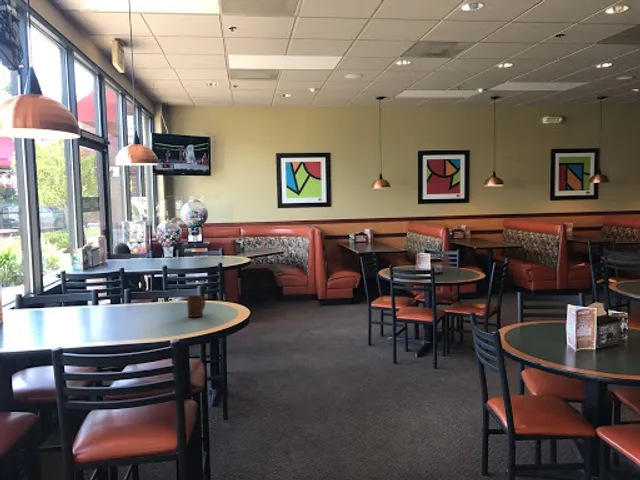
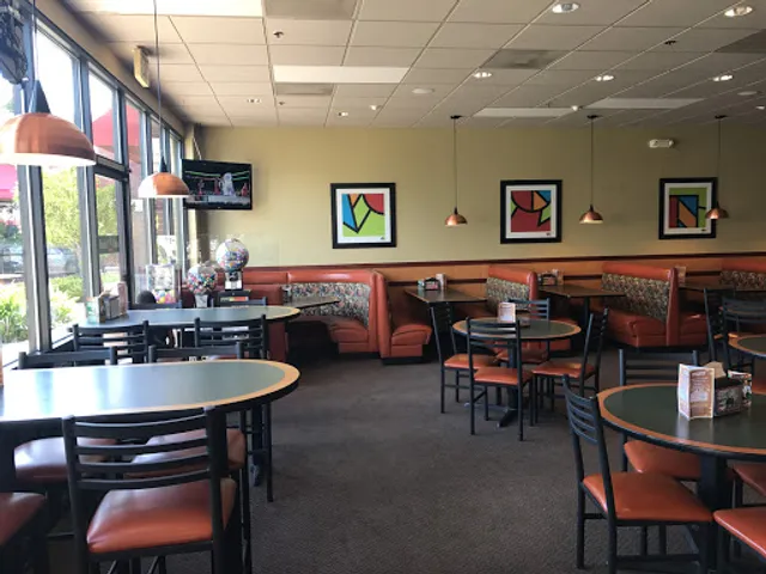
- cup [186,295,206,318]
